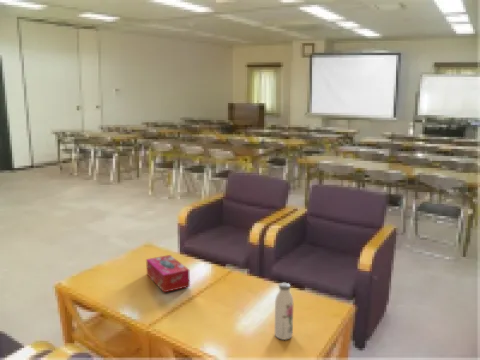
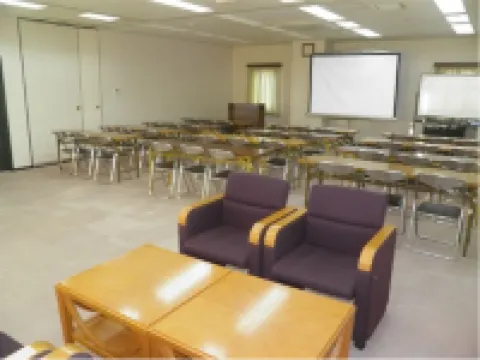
- tissue box [145,254,191,293]
- water bottle [274,282,294,341]
